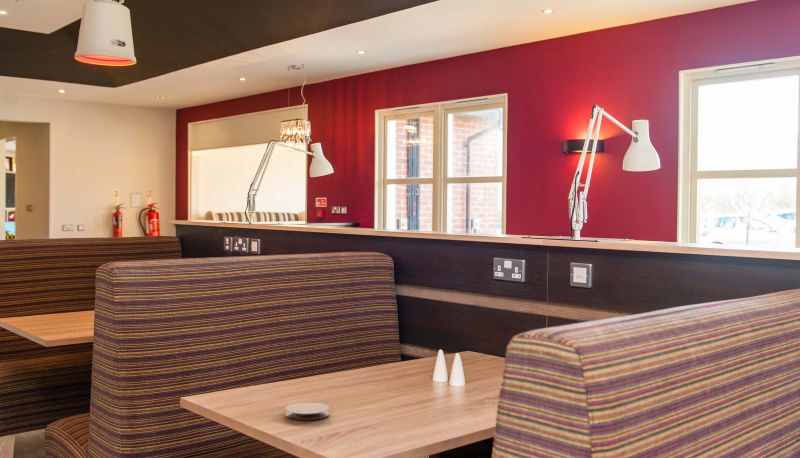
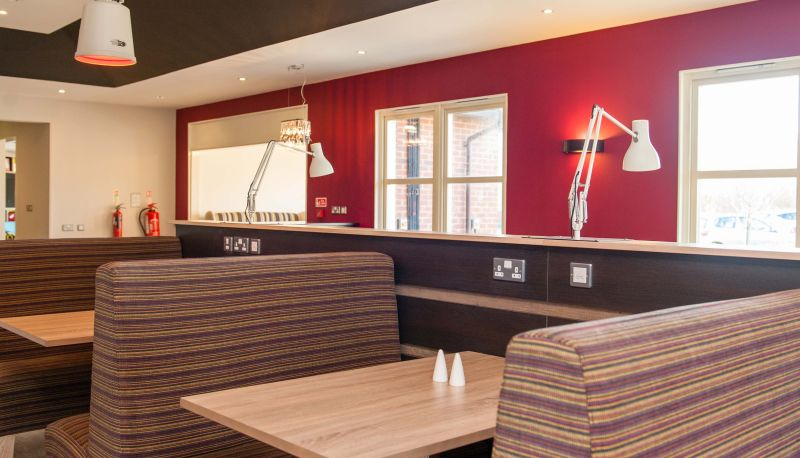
- coaster [284,402,331,421]
